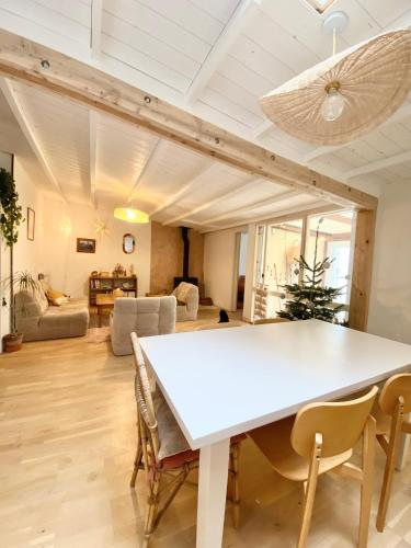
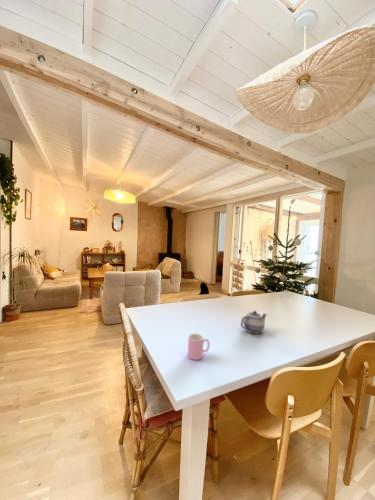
+ teapot [240,310,268,334]
+ cup [187,333,211,361]
